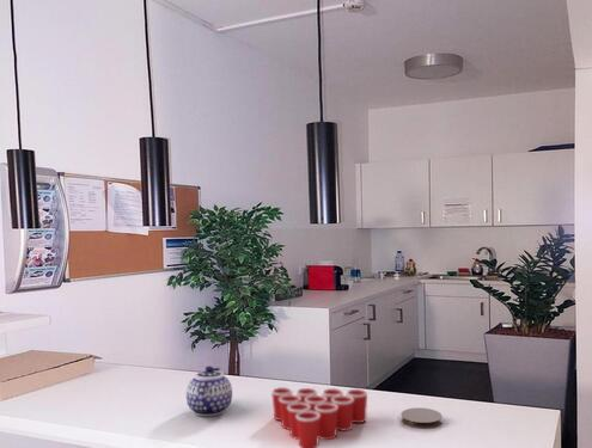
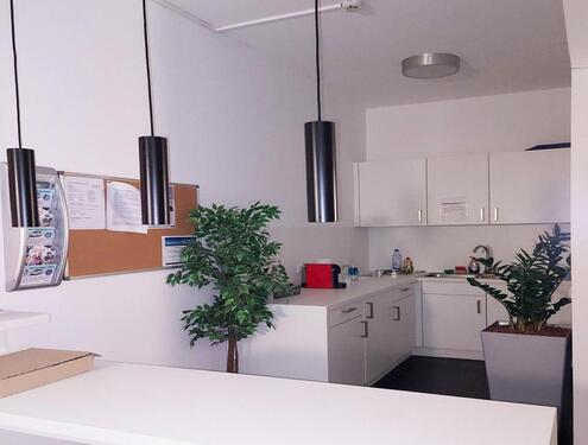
- teapot [185,366,233,417]
- coaster [399,406,444,429]
- cup [270,386,368,448]
